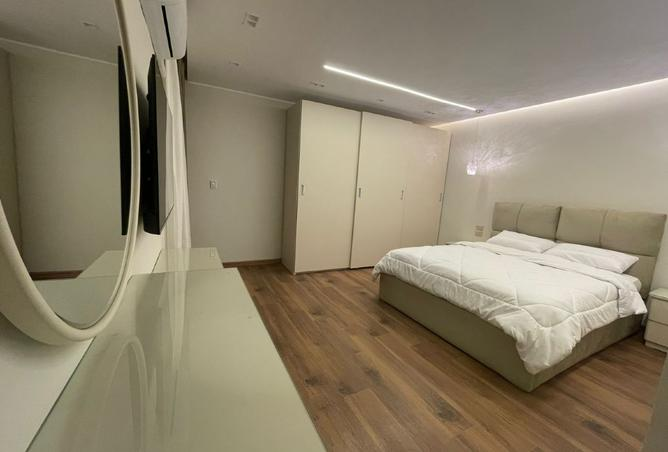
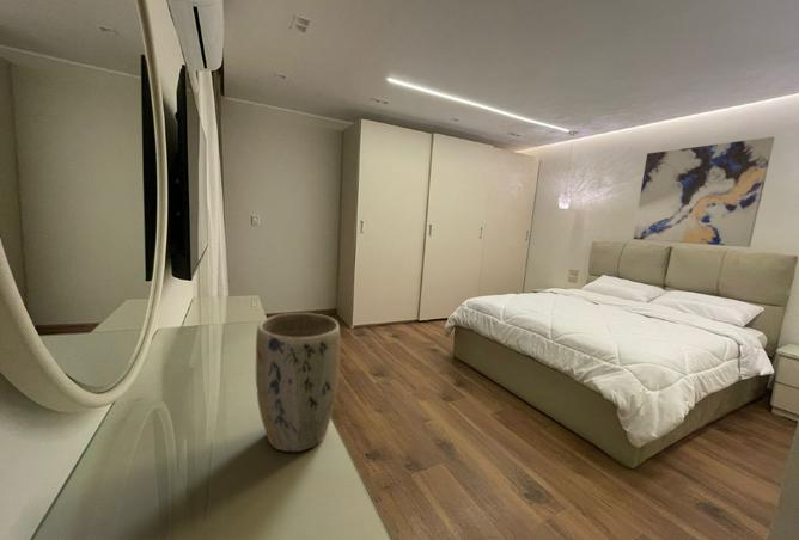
+ wall art [632,136,775,248]
+ plant pot [255,312,341,453]
